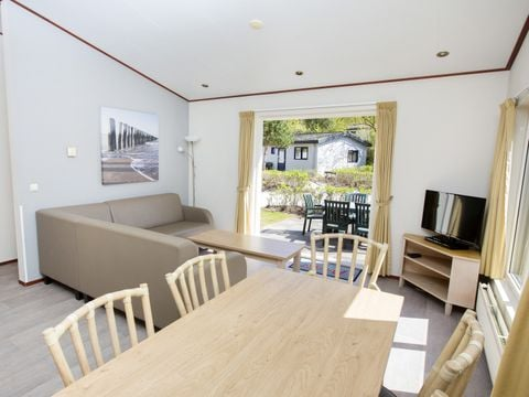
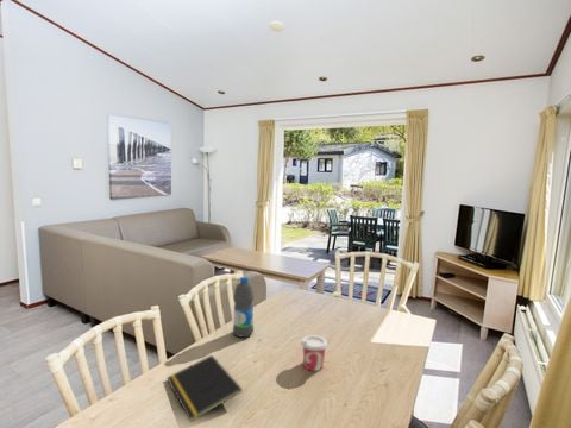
+ cup [300,334,330,372]
+ notepad [165,354,244,423]
+ water bottle [232,276,255,338]
